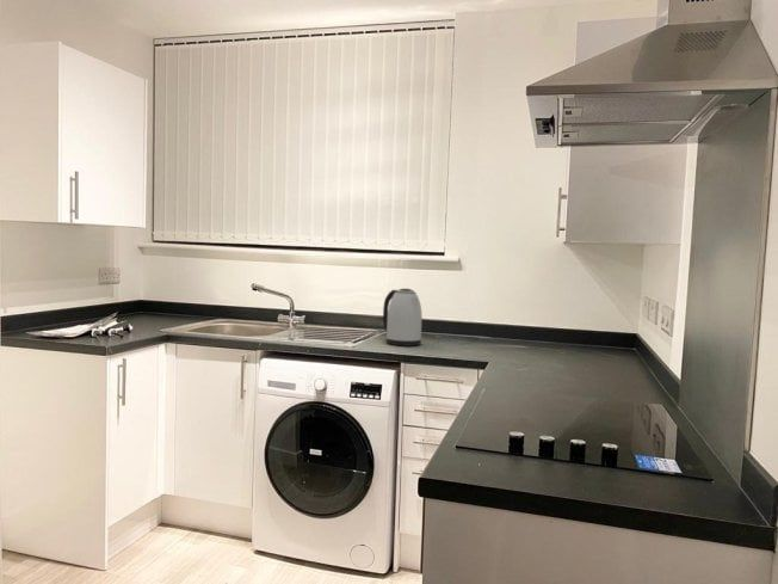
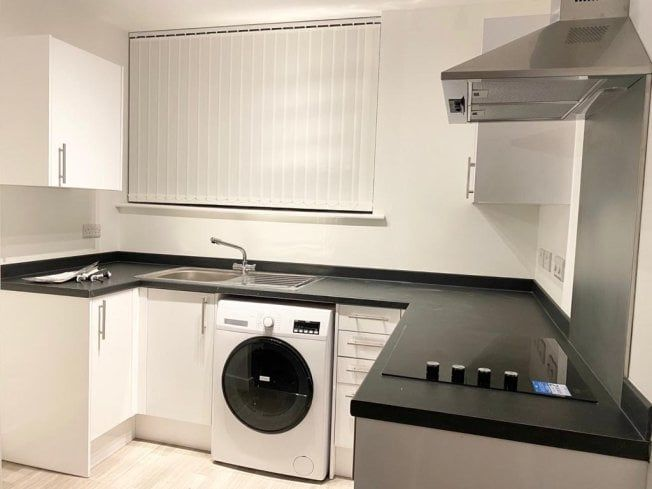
- kettle [382,288,424,348]
